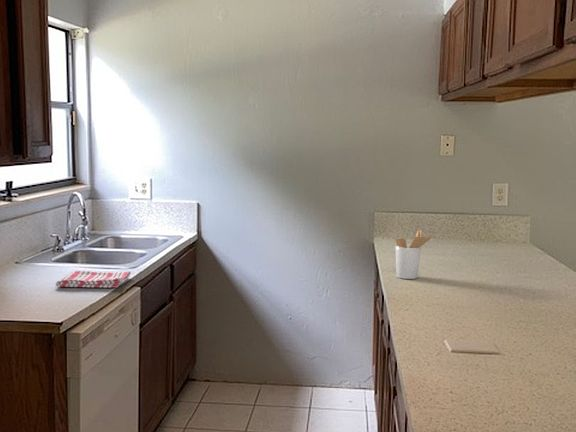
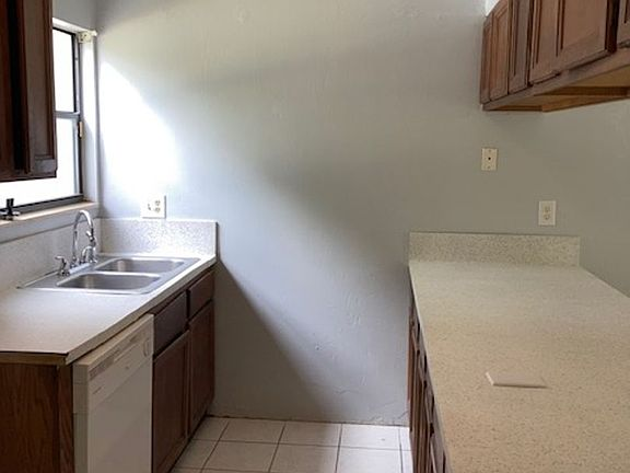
- dish towel [55,270,132,289]
- utensil holder [394,229,433,280]
